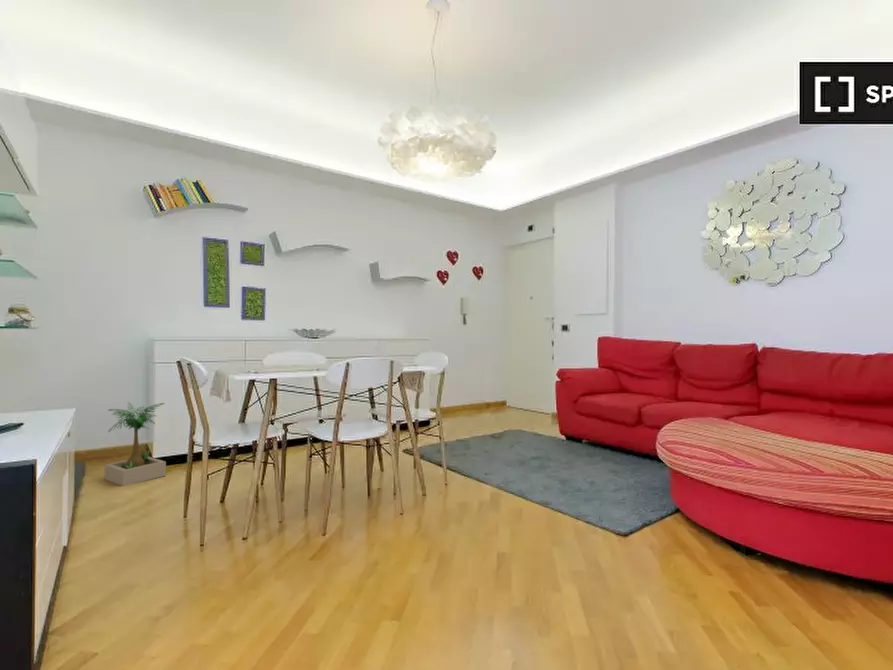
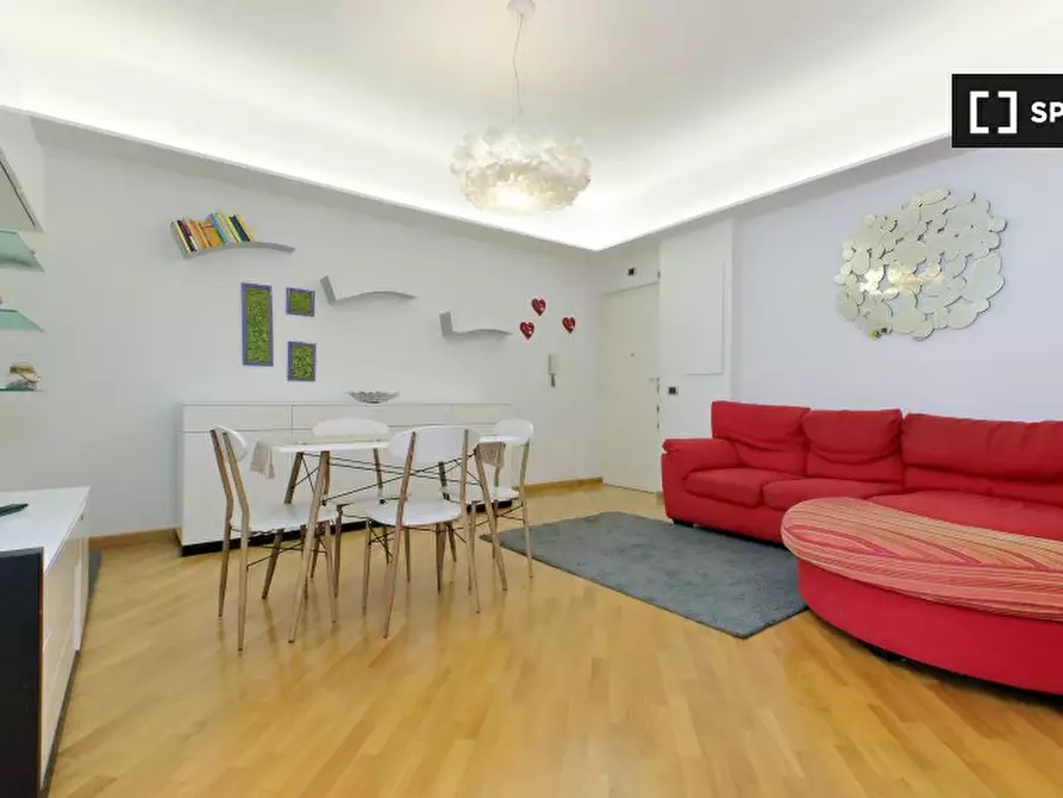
- potted plant [104,401,167,487]
